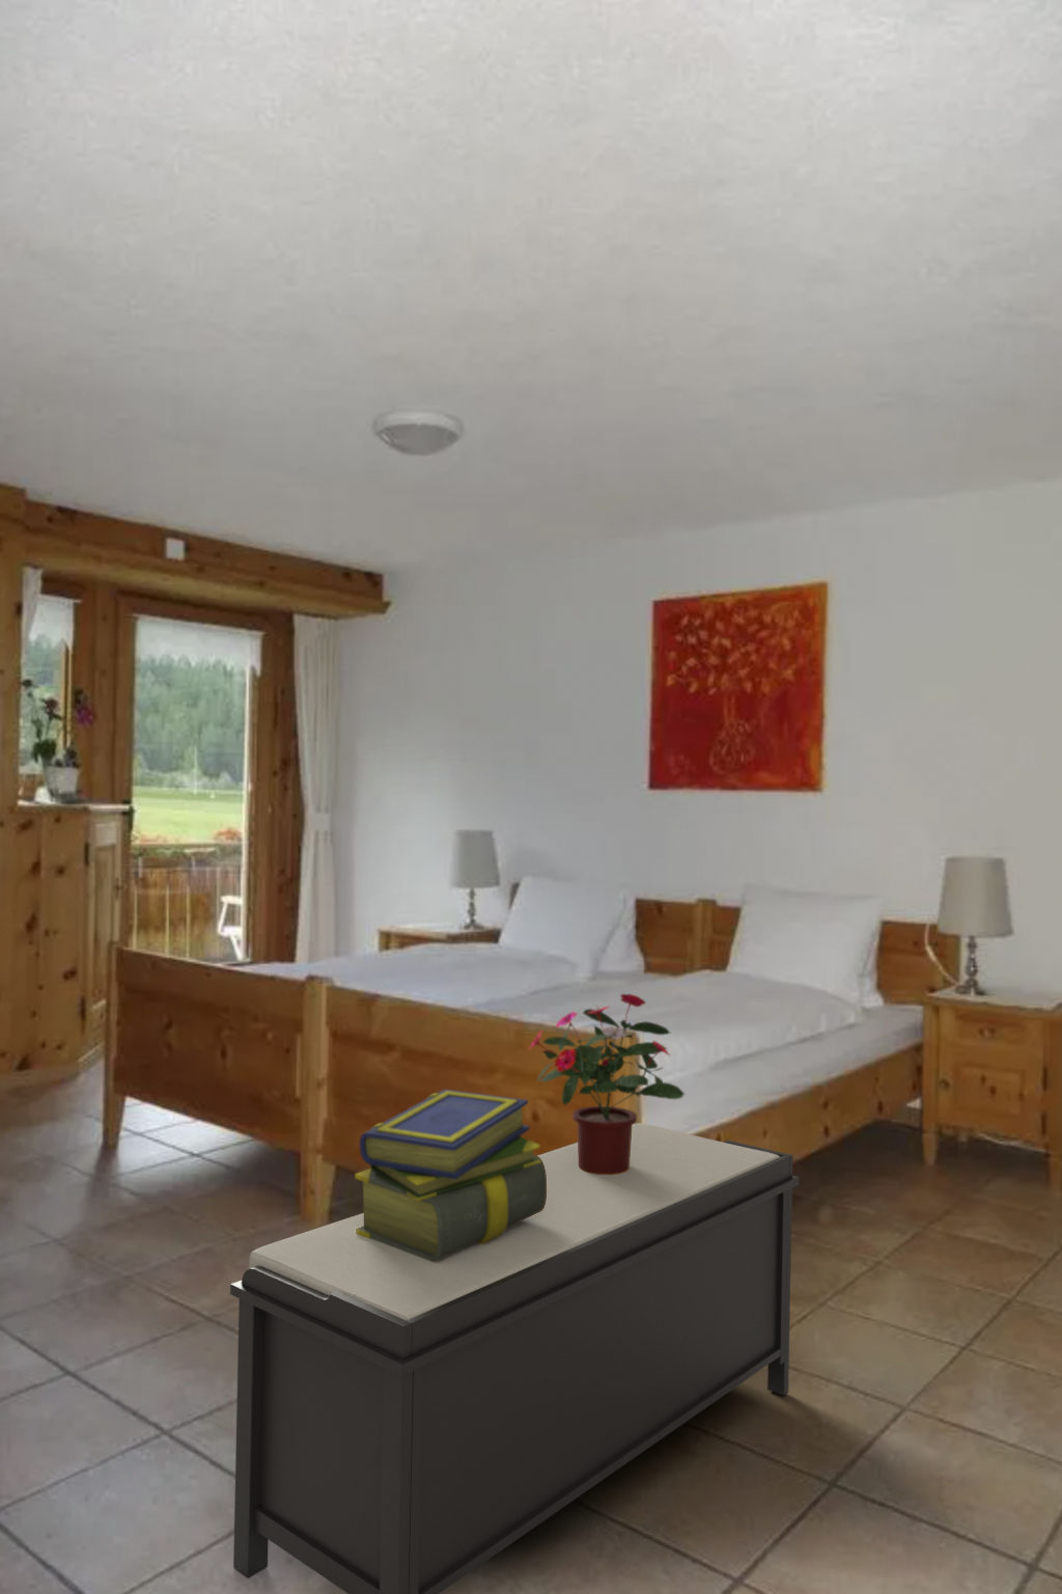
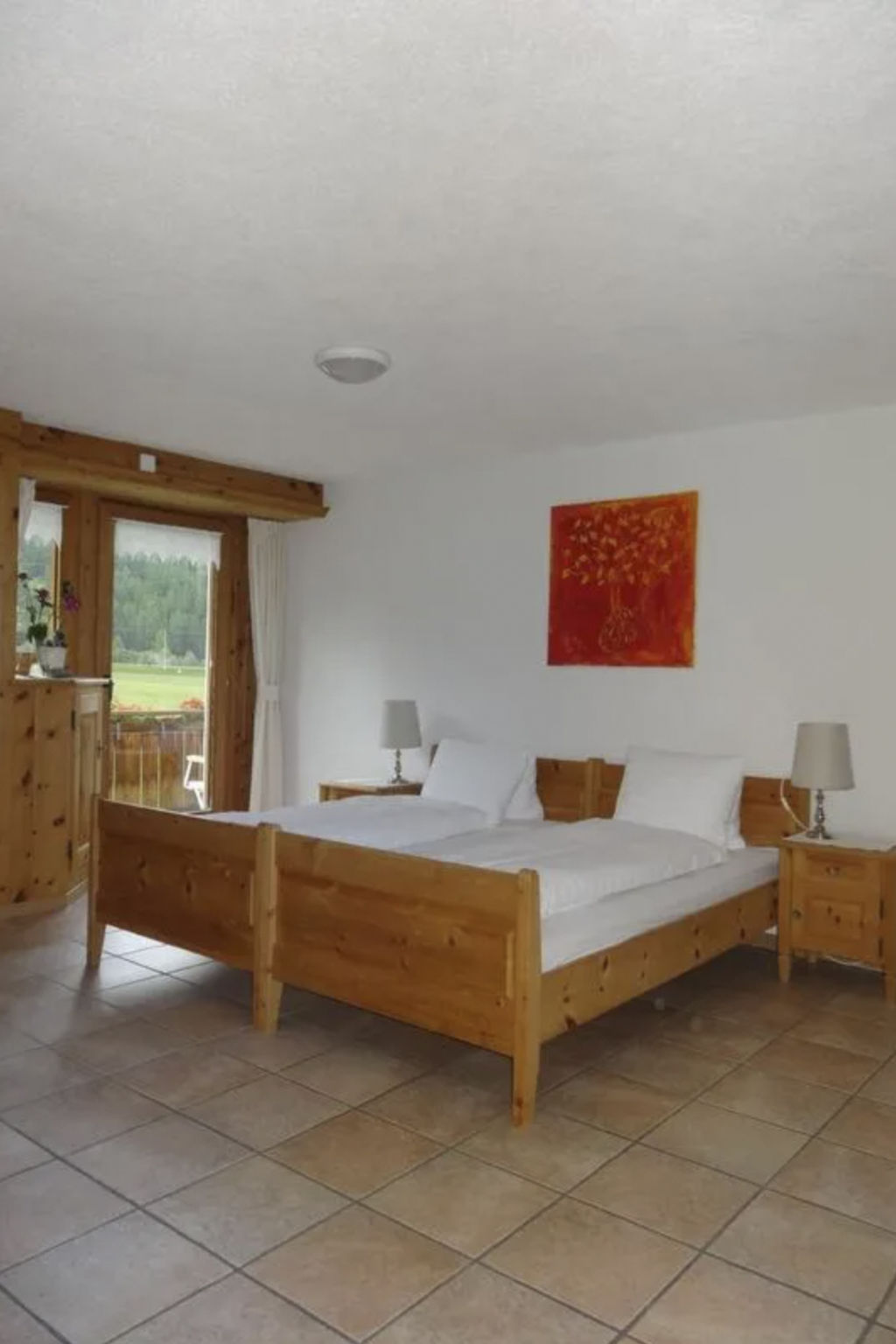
- potted flower [526,993,685,1175]
- stack of books [353,1089,546,1262]
- bench [229,1122,800,1594]
